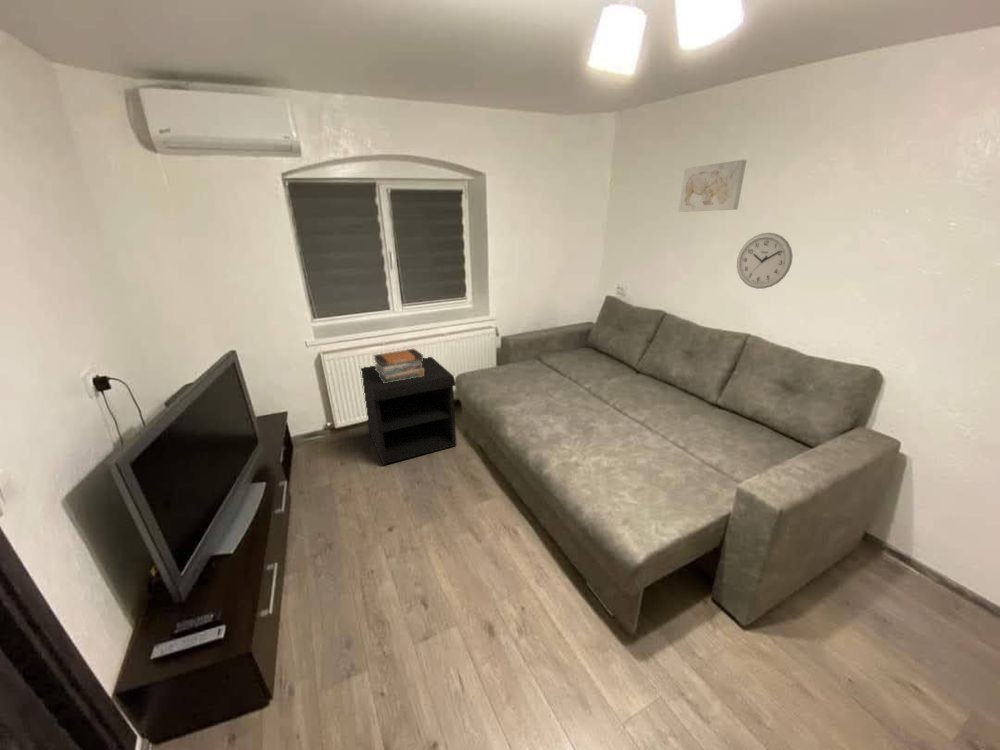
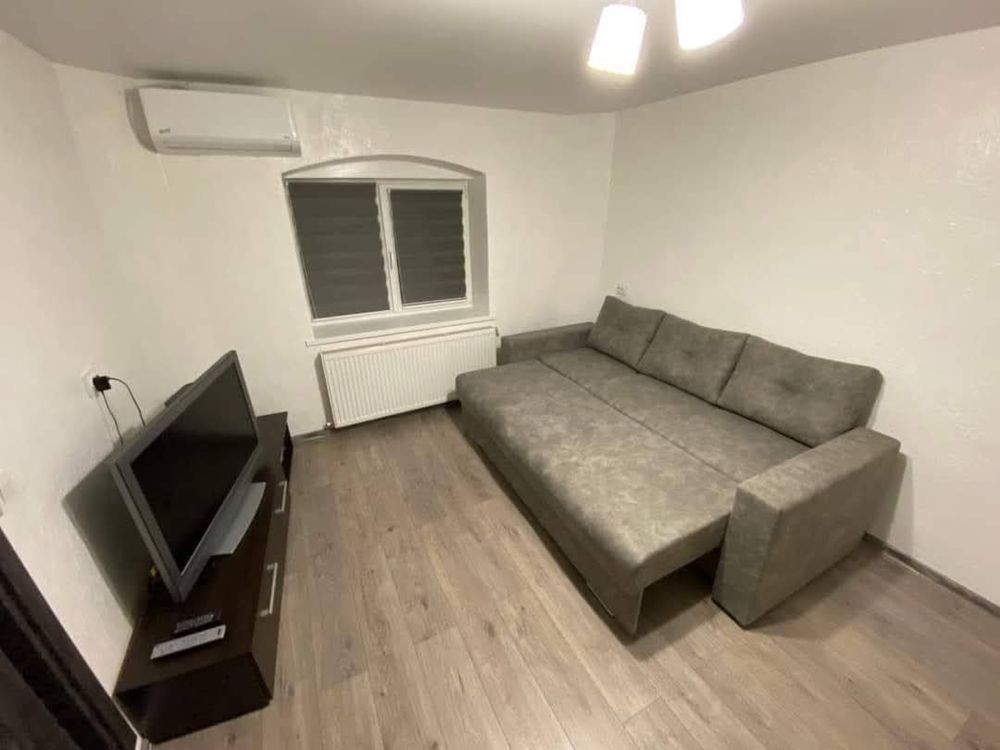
- wall clock [736,232,794,290]
- wall art [678,159,748,213]
- nightstand [360,356,457,466]
- book stack [372,348,424,383]
